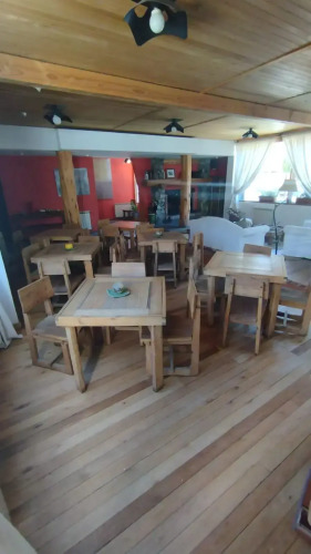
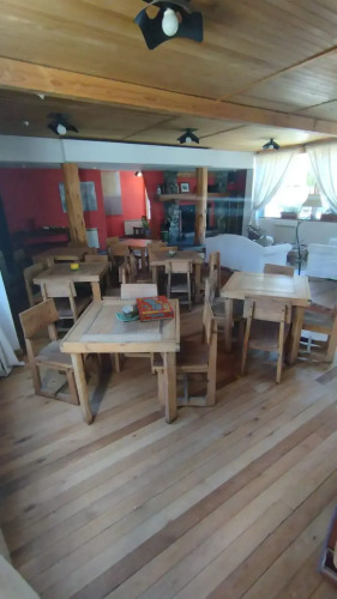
+ snack box [134,295,175,322]
